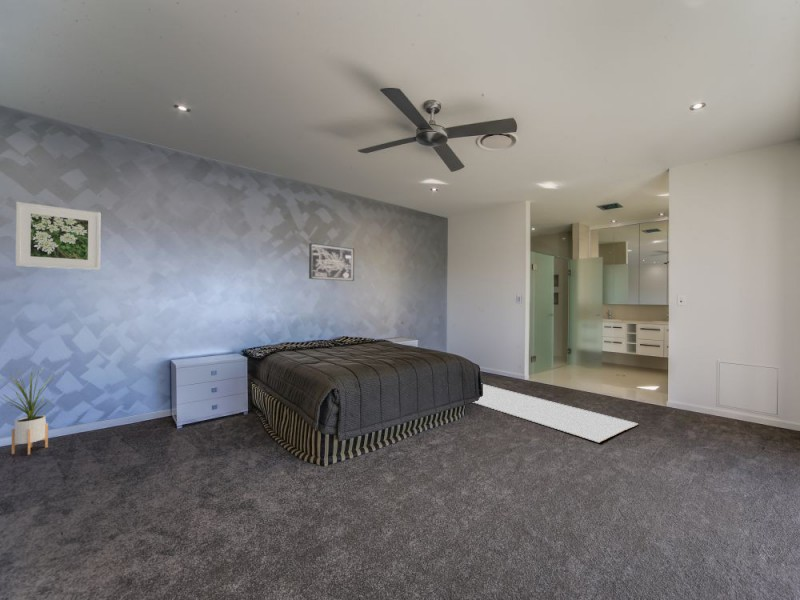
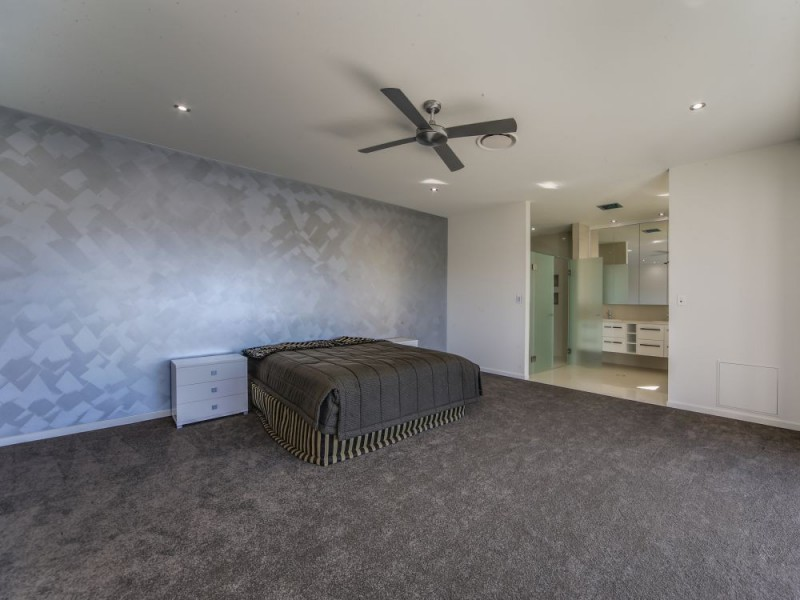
- house plant [0,365,64,456]
- rug [473,383,639,443]
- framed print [15,201,101,271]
- wall art [308,242,355,282]
